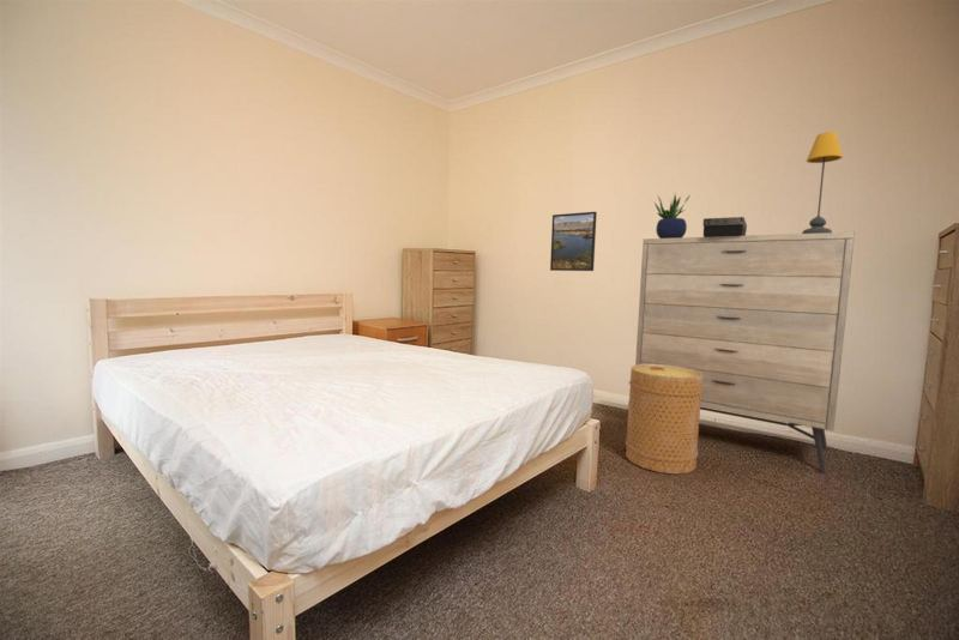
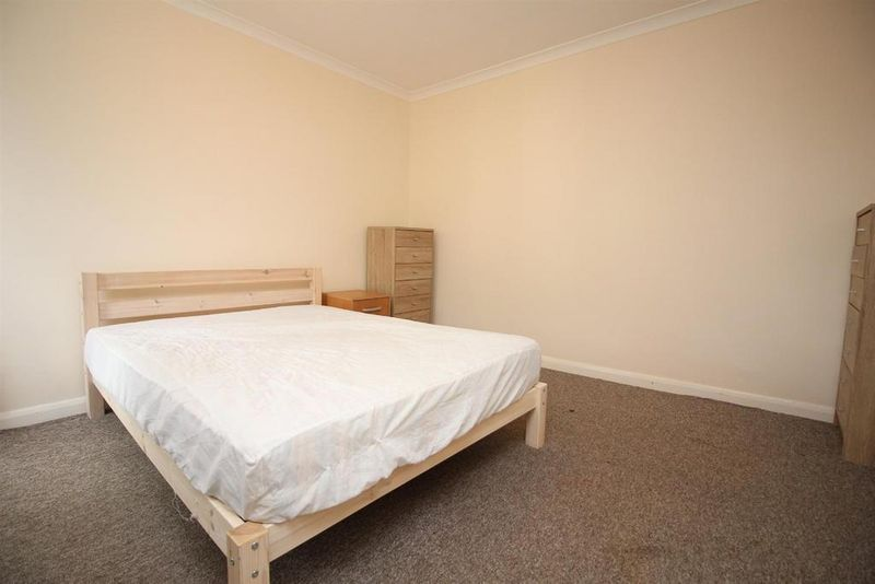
- table lamp [801,131,844,234]
- potted plant [652,193,690,239]
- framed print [549,211,598,272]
- basket [625,364,702,475]
- dresser [634,231,856,475]
- decorative box [702,216,748,237]
